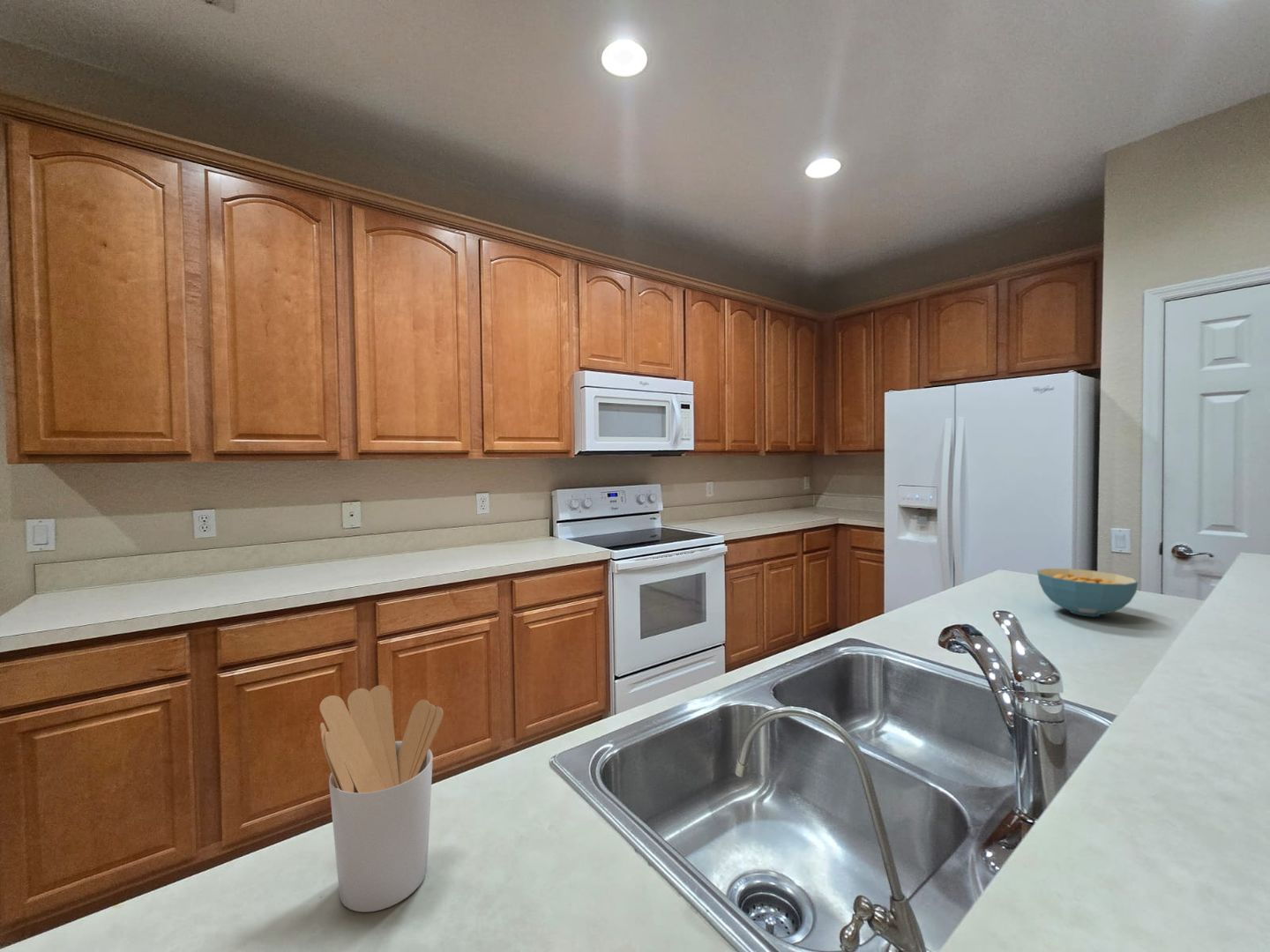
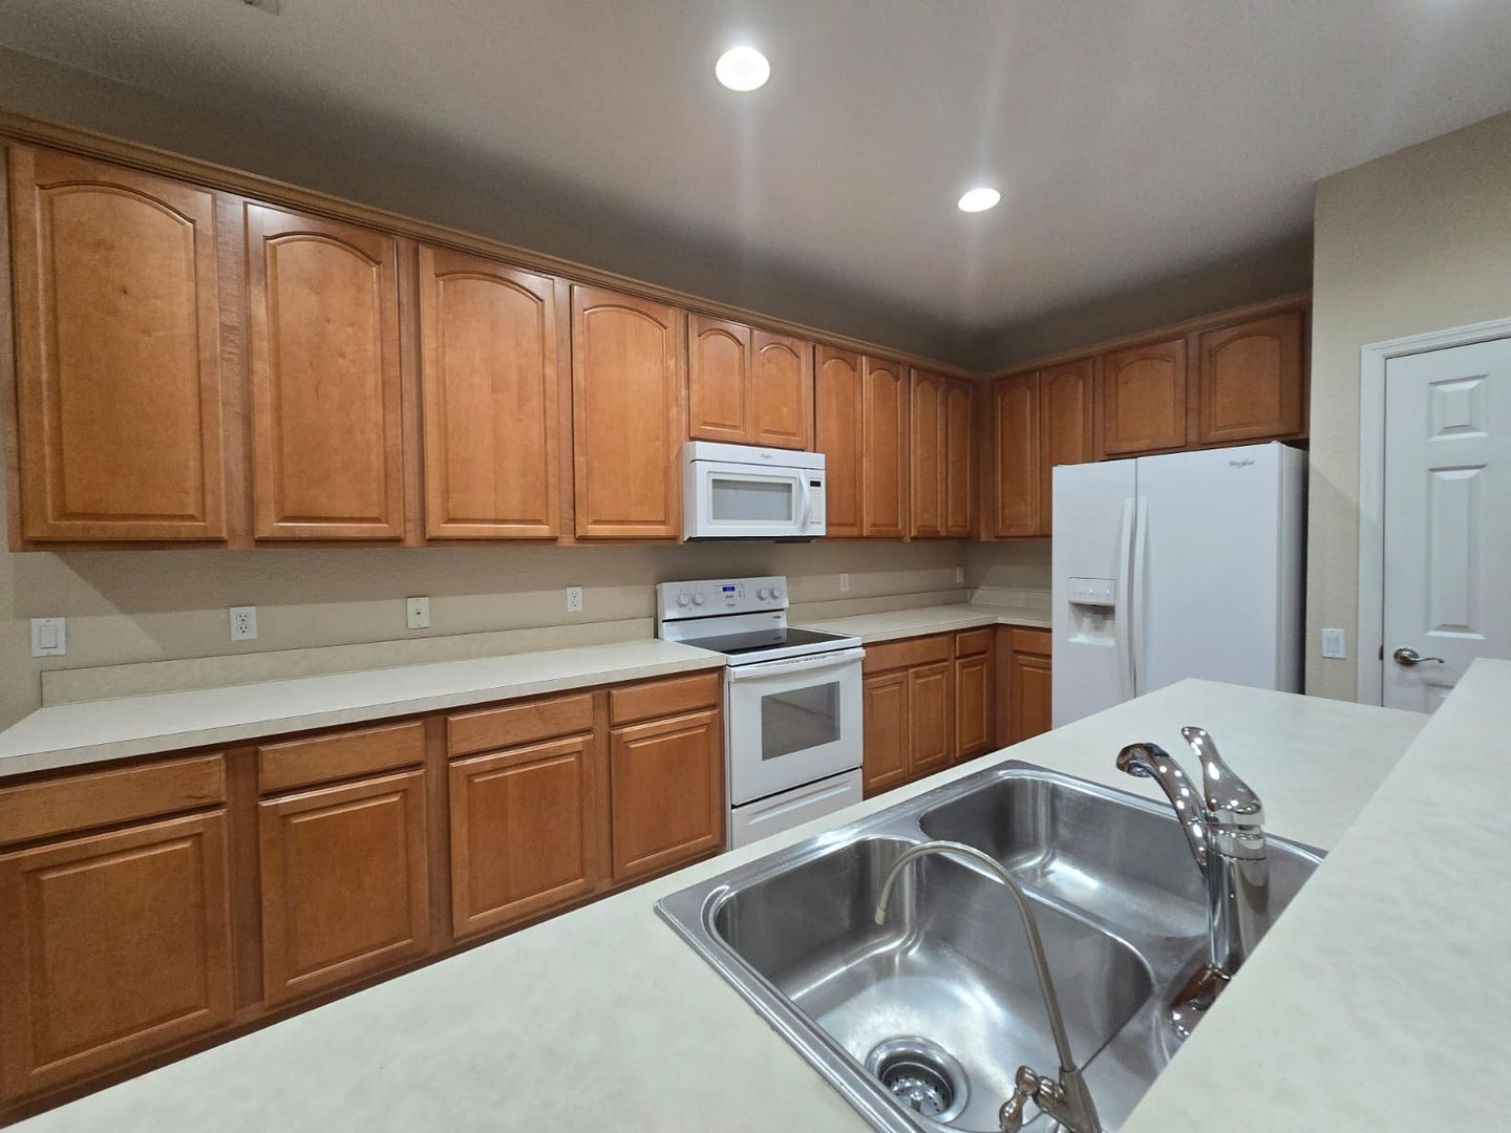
- cereal bowl [1036,568,1139,618]
- utensil holder [318,684,444,913]
